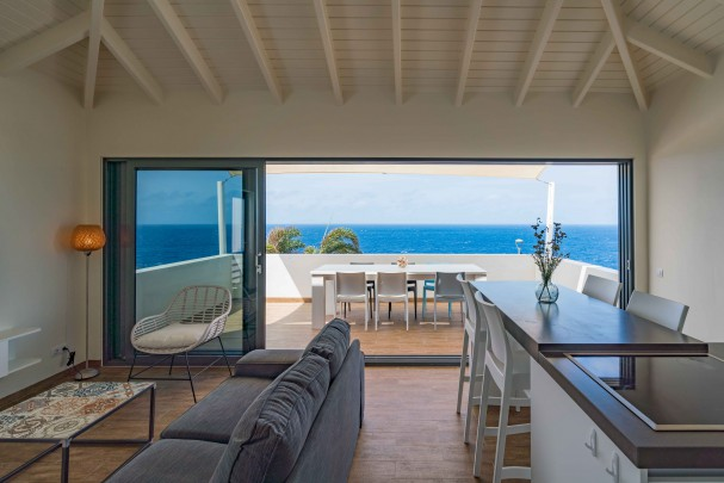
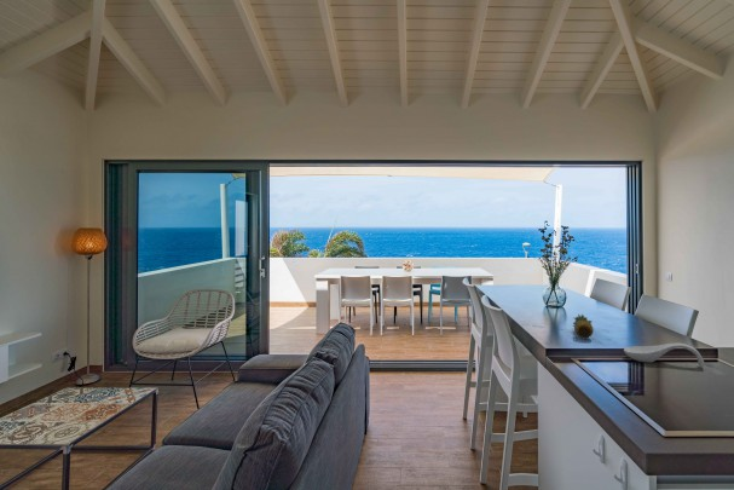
+ spoon rest [623,341,705,368]
+ fruit [572,313,595,340]
